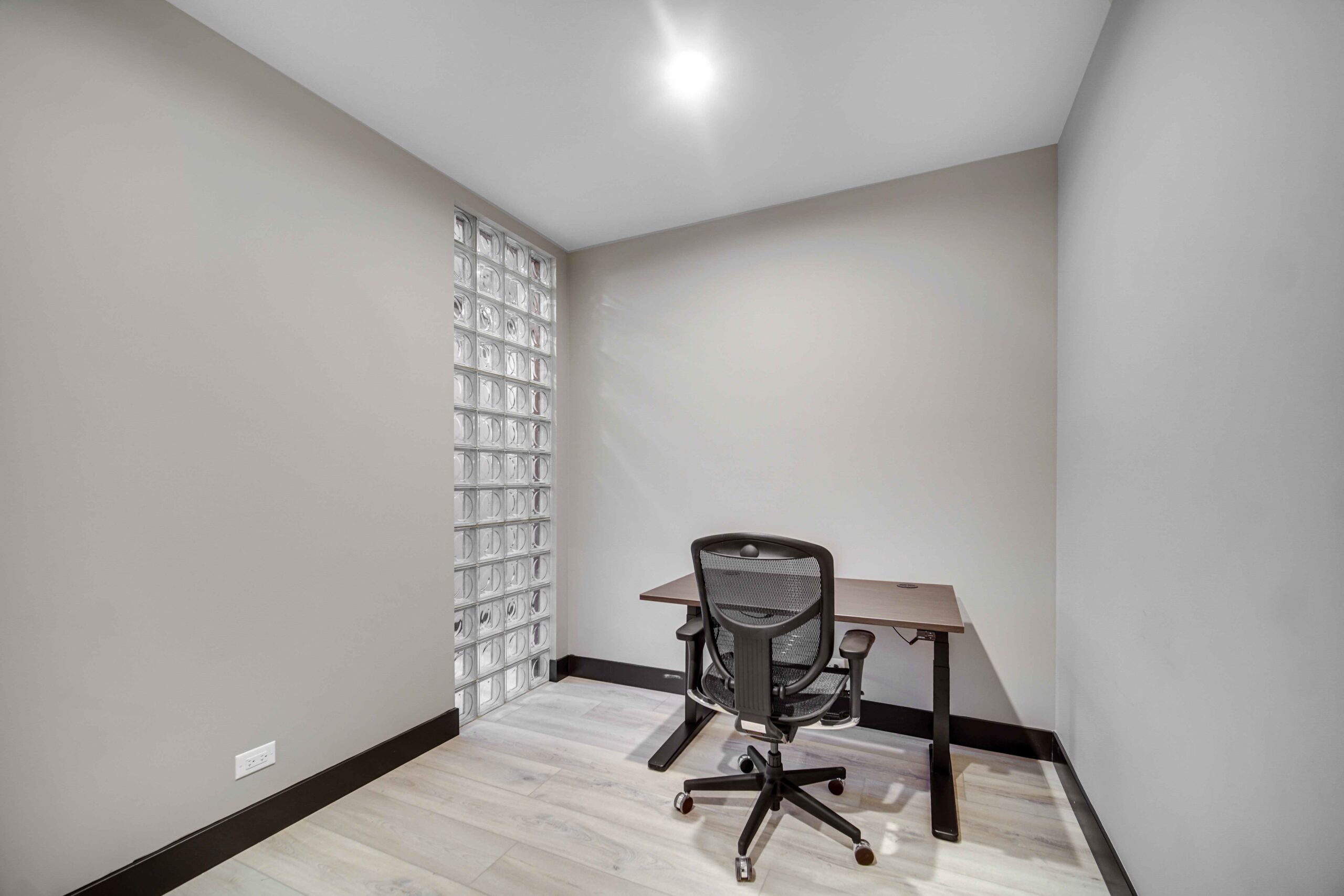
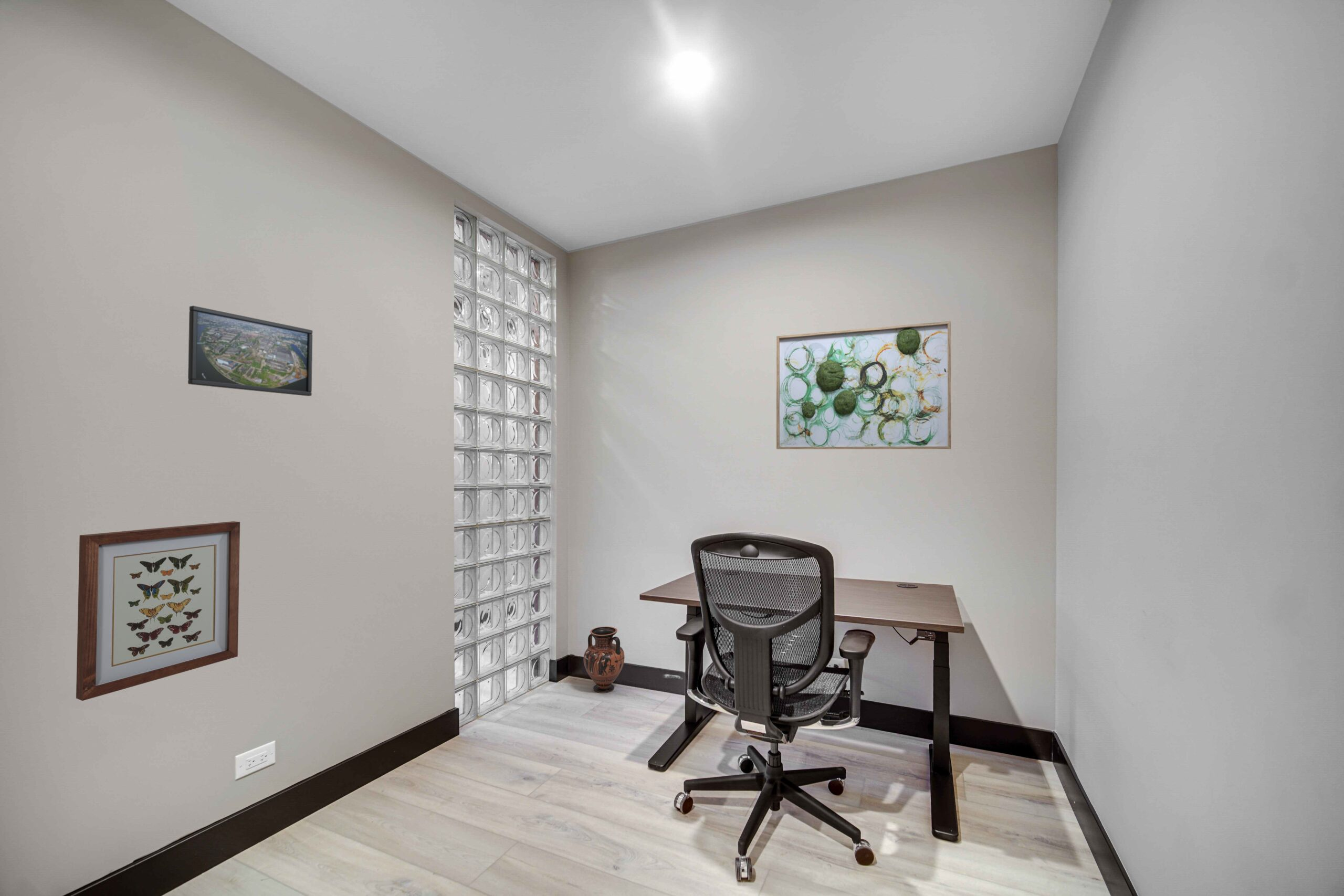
+ vase [583,626,625,693]
+ wall art [76,521,240,701]
+ wall art [776,321,951,450]
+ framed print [187,305,313,397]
